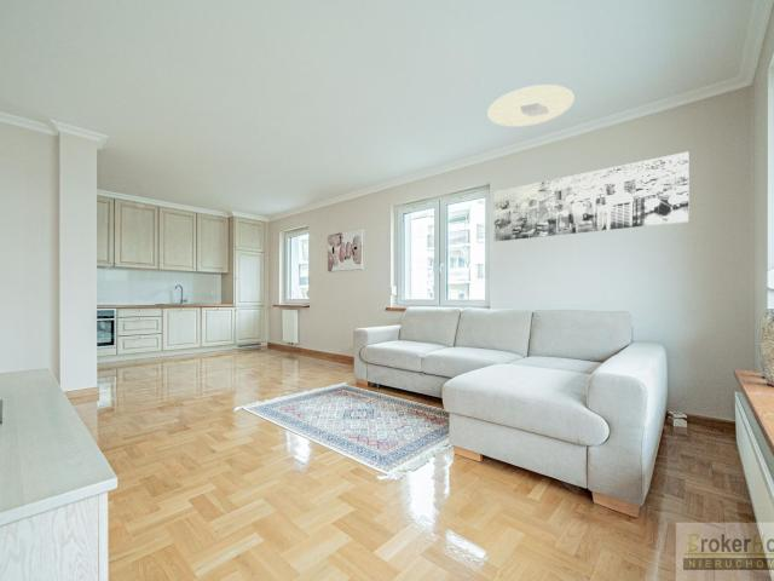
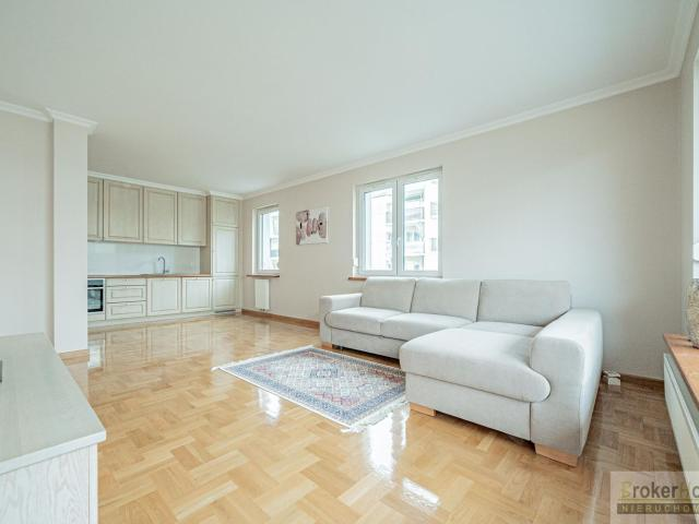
- wall art [493,151,691,243]
- ceiling light [486,84,576,128]
